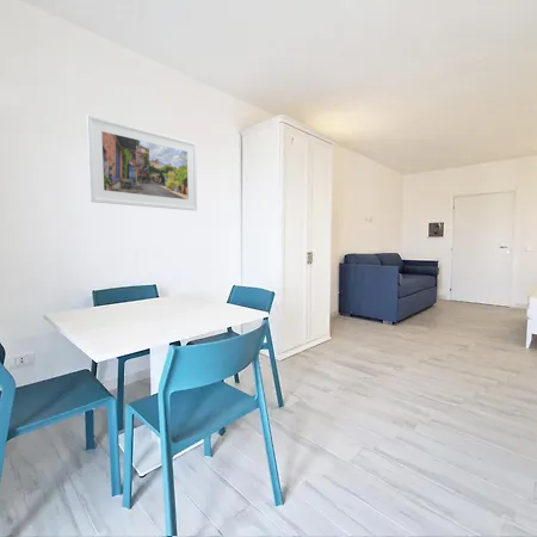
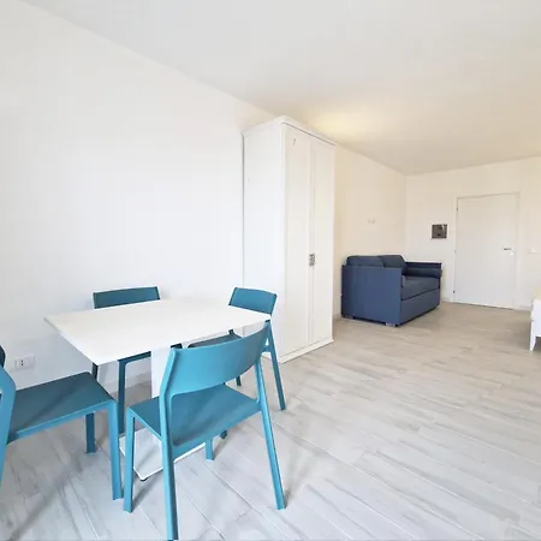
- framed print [86,113,198,211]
